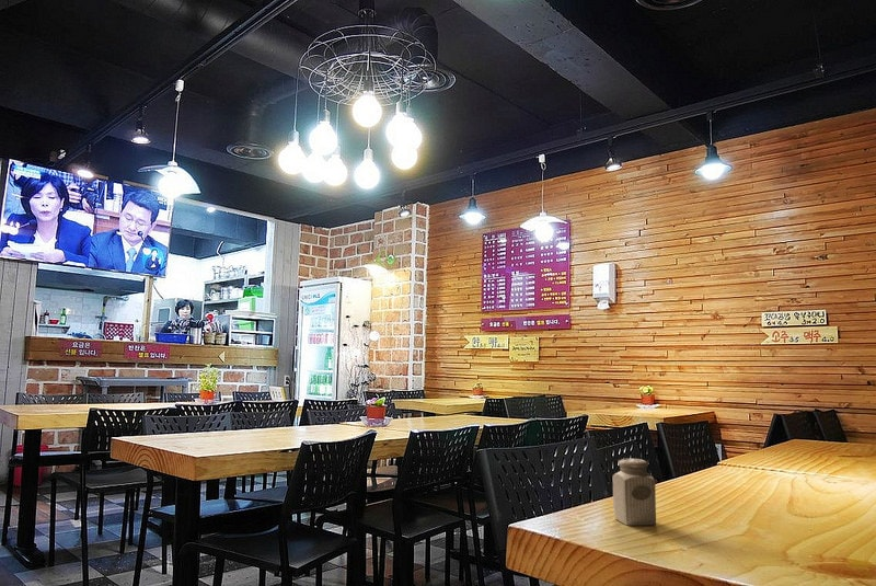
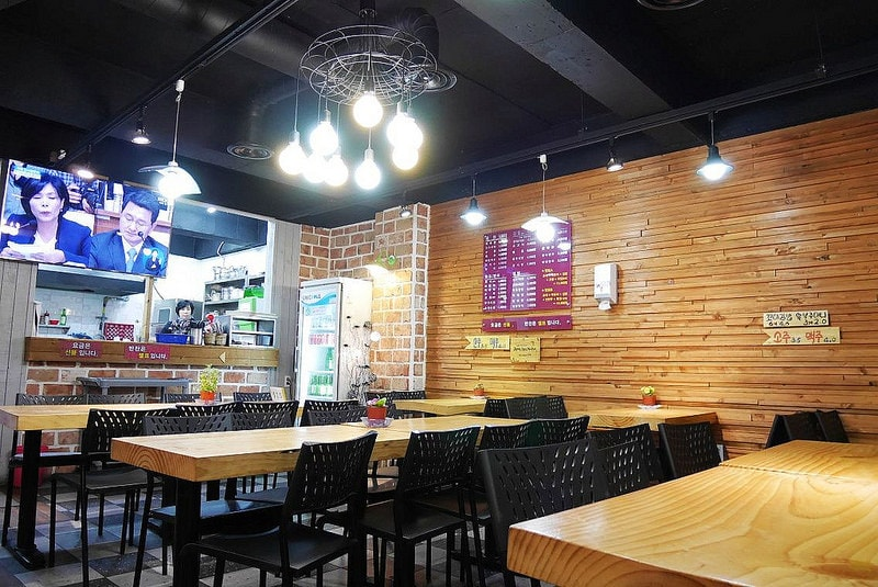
- salt shaker [612,458,657,527]
